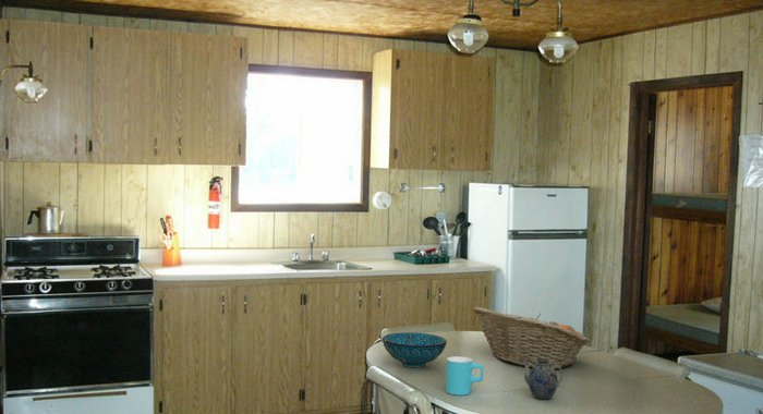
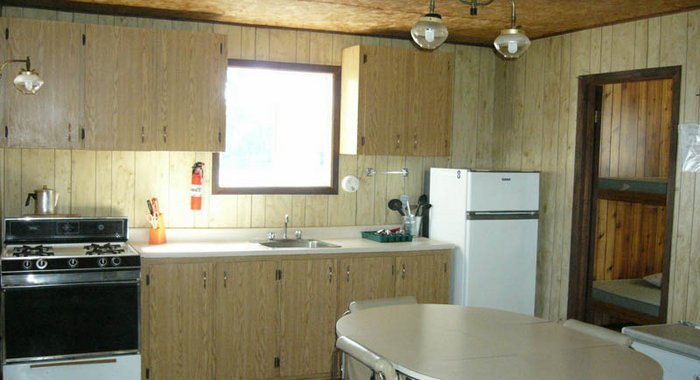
- decorative bowl [382,331,448,368]
- fruit basket [472,306,590,370]
- teapot [523,360,564,400]
- cup [445,355,484,397]
